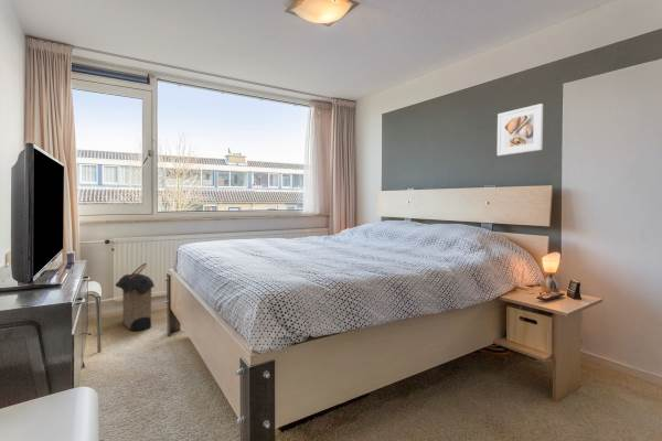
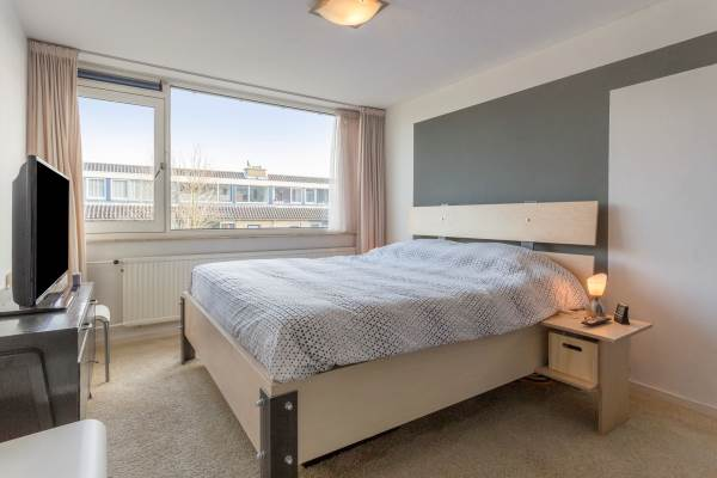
- laundry hamper [114,261,156,332]
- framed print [496,103,544,157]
